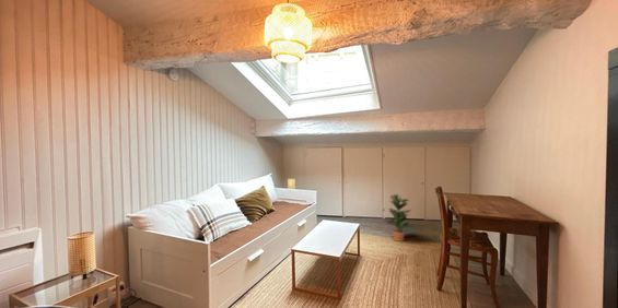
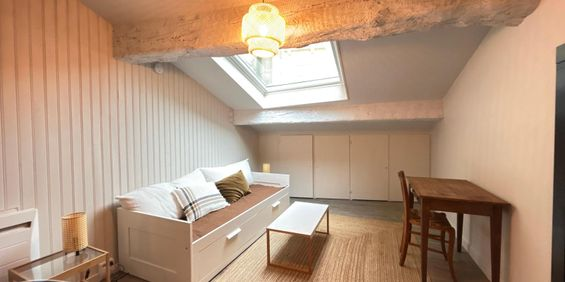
- potted plant [383,193,415,242]
